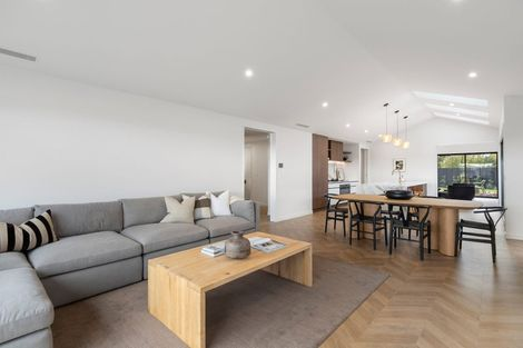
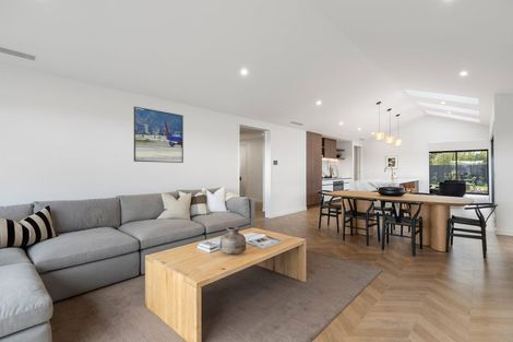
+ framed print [133,106,184,164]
